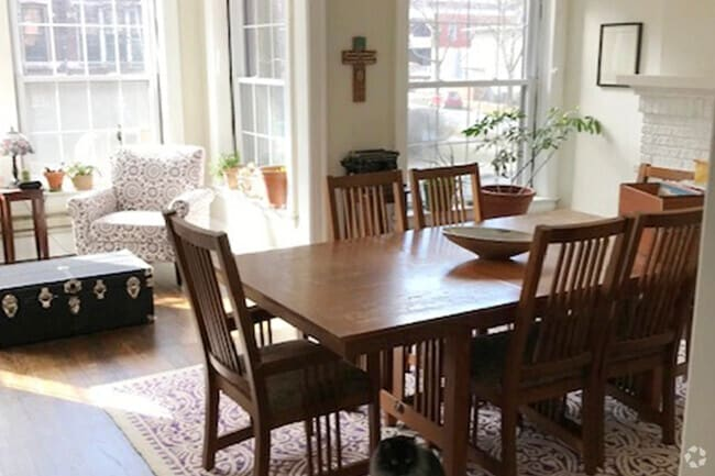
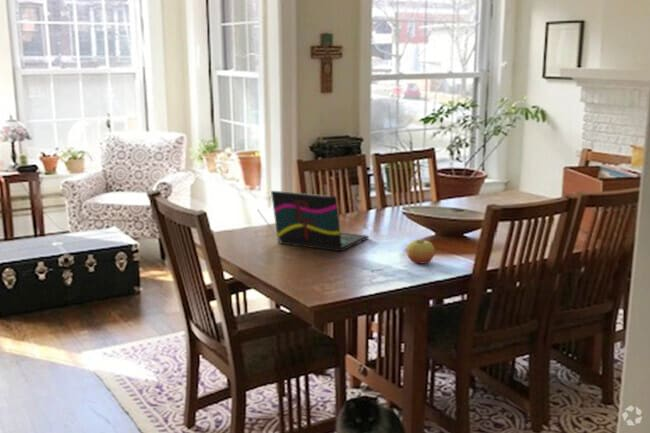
+ laptop [256,190,370,252]
+ apple [406,239,436,265]
